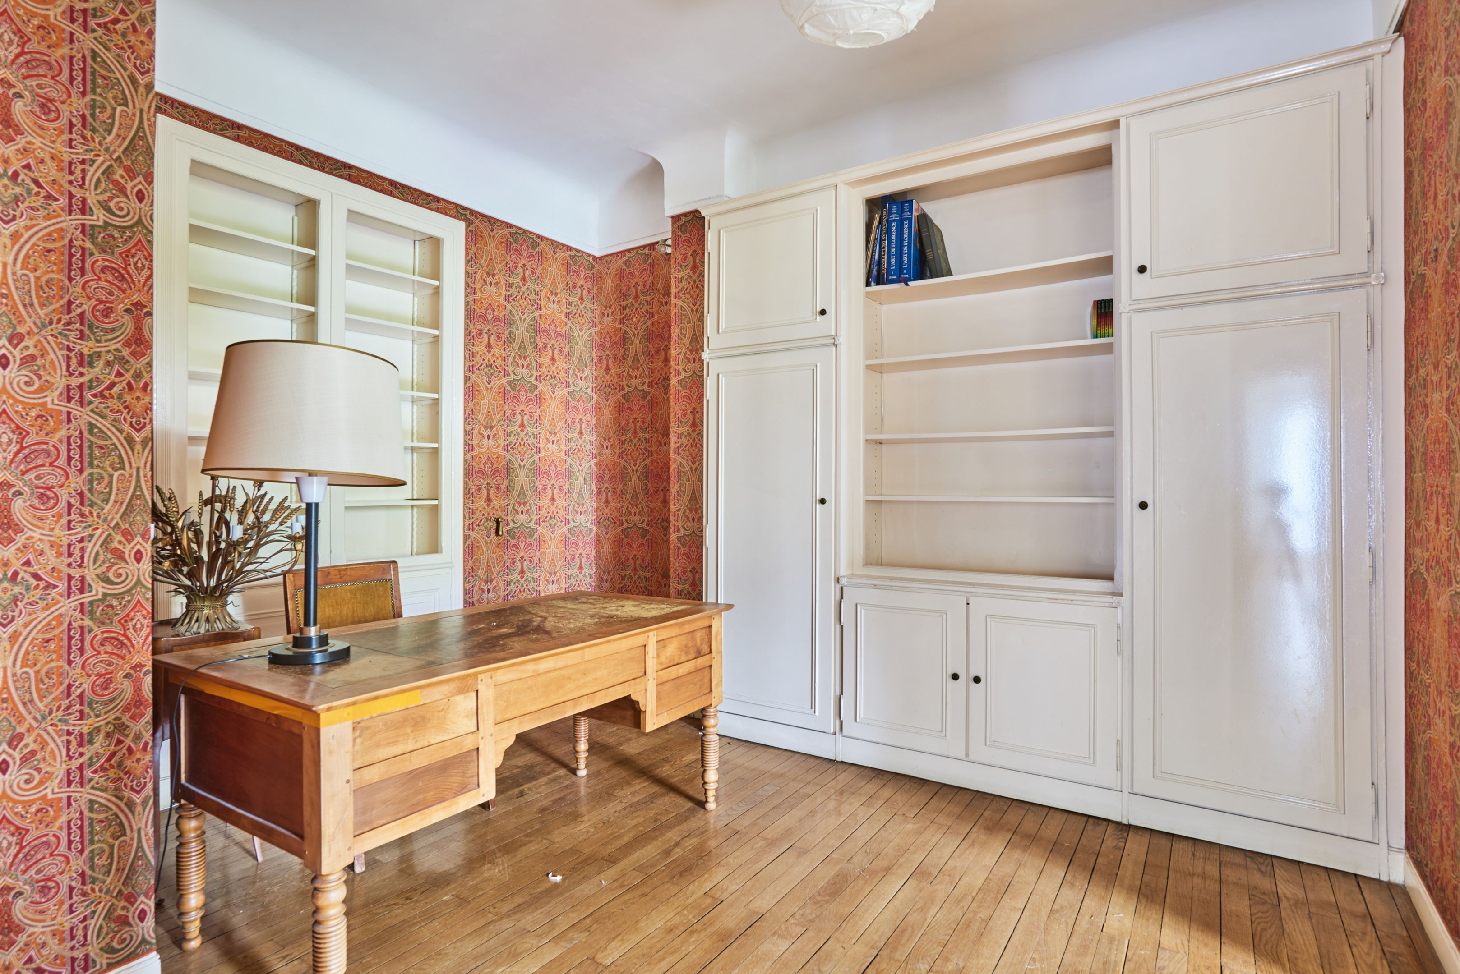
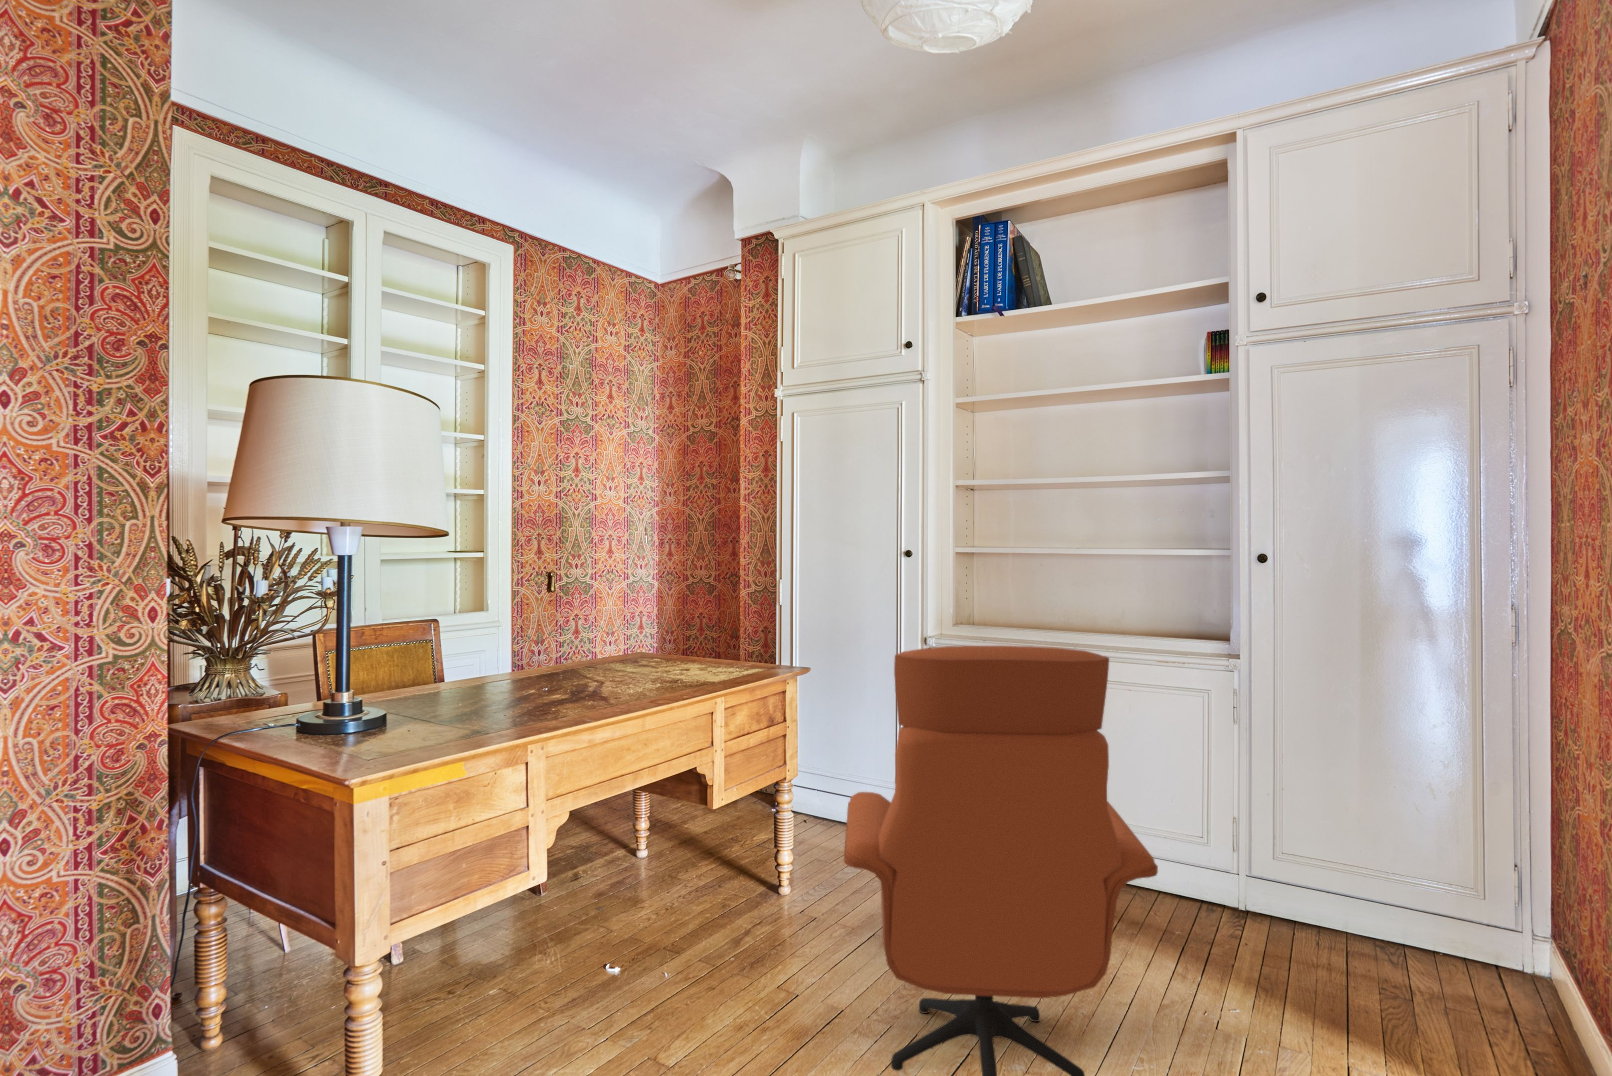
+ armchair [844,645,1158,1076]
